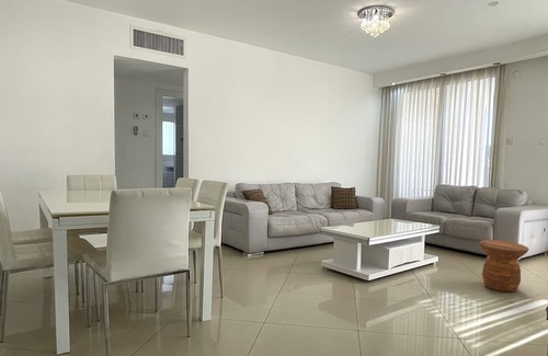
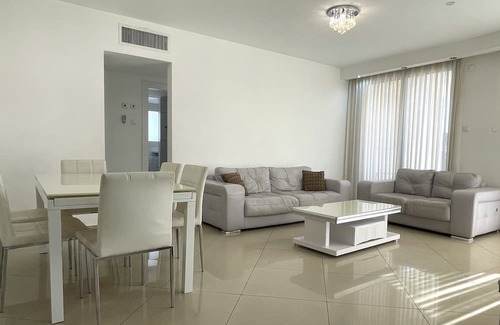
- side table [478,239,529,294]
